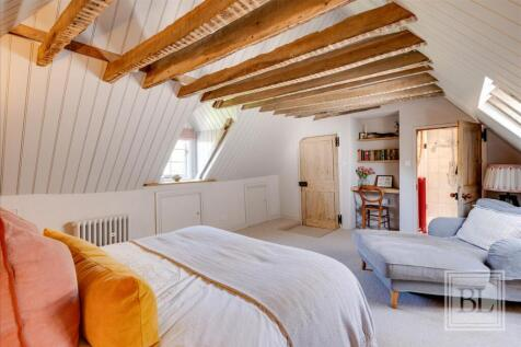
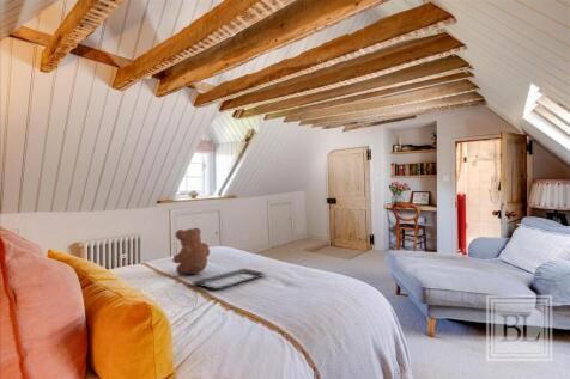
+ serving tray [190,268,268,291]
+ teddy bear [172,227,211,275]
